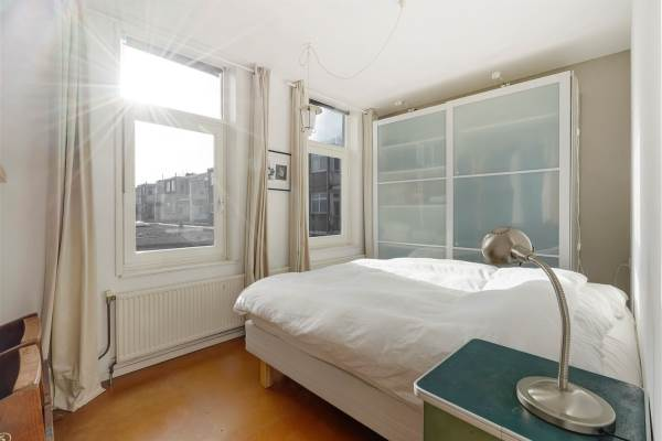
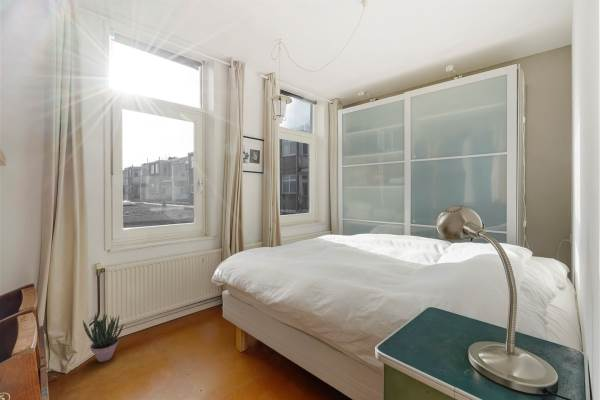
+ potted plant [82,313,124,363]
